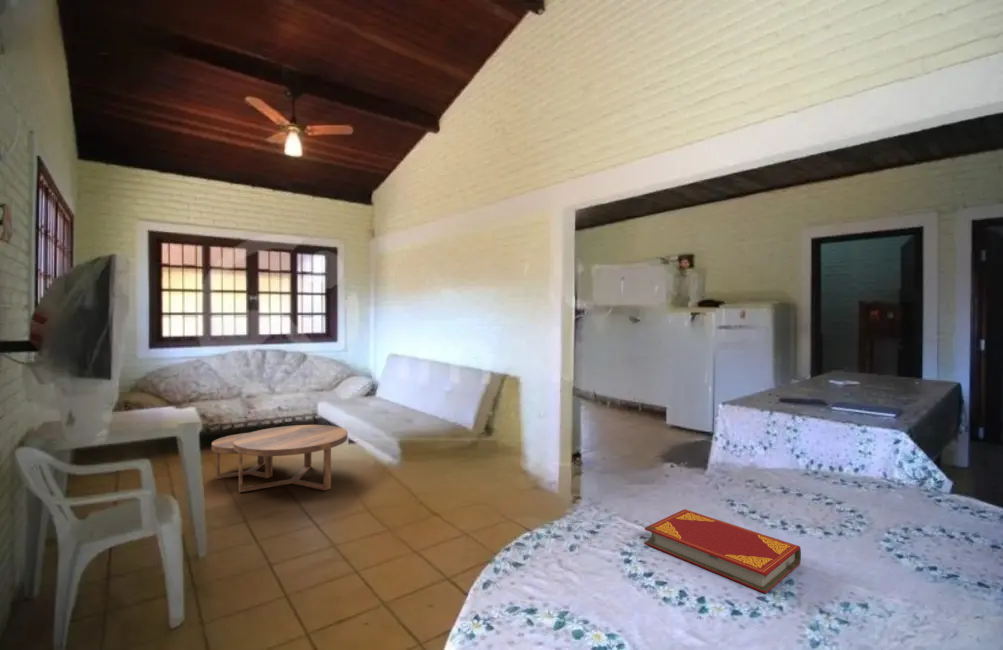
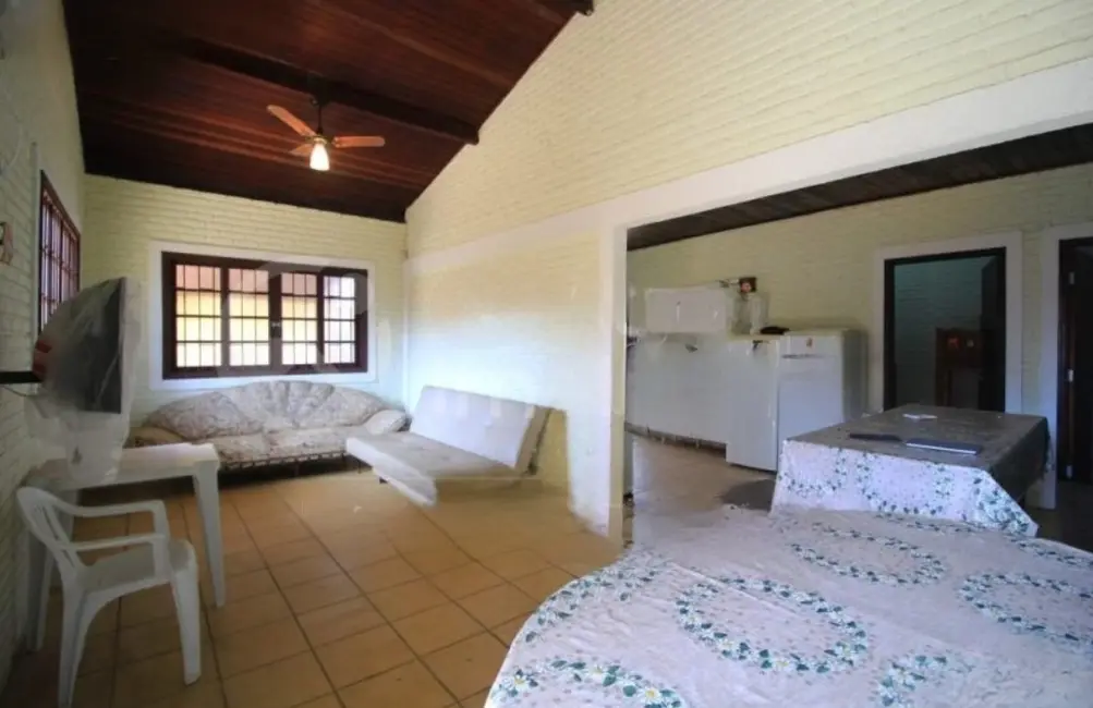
- hardback book [644,508,802,594]
- coffee table [211,424,349,493]
